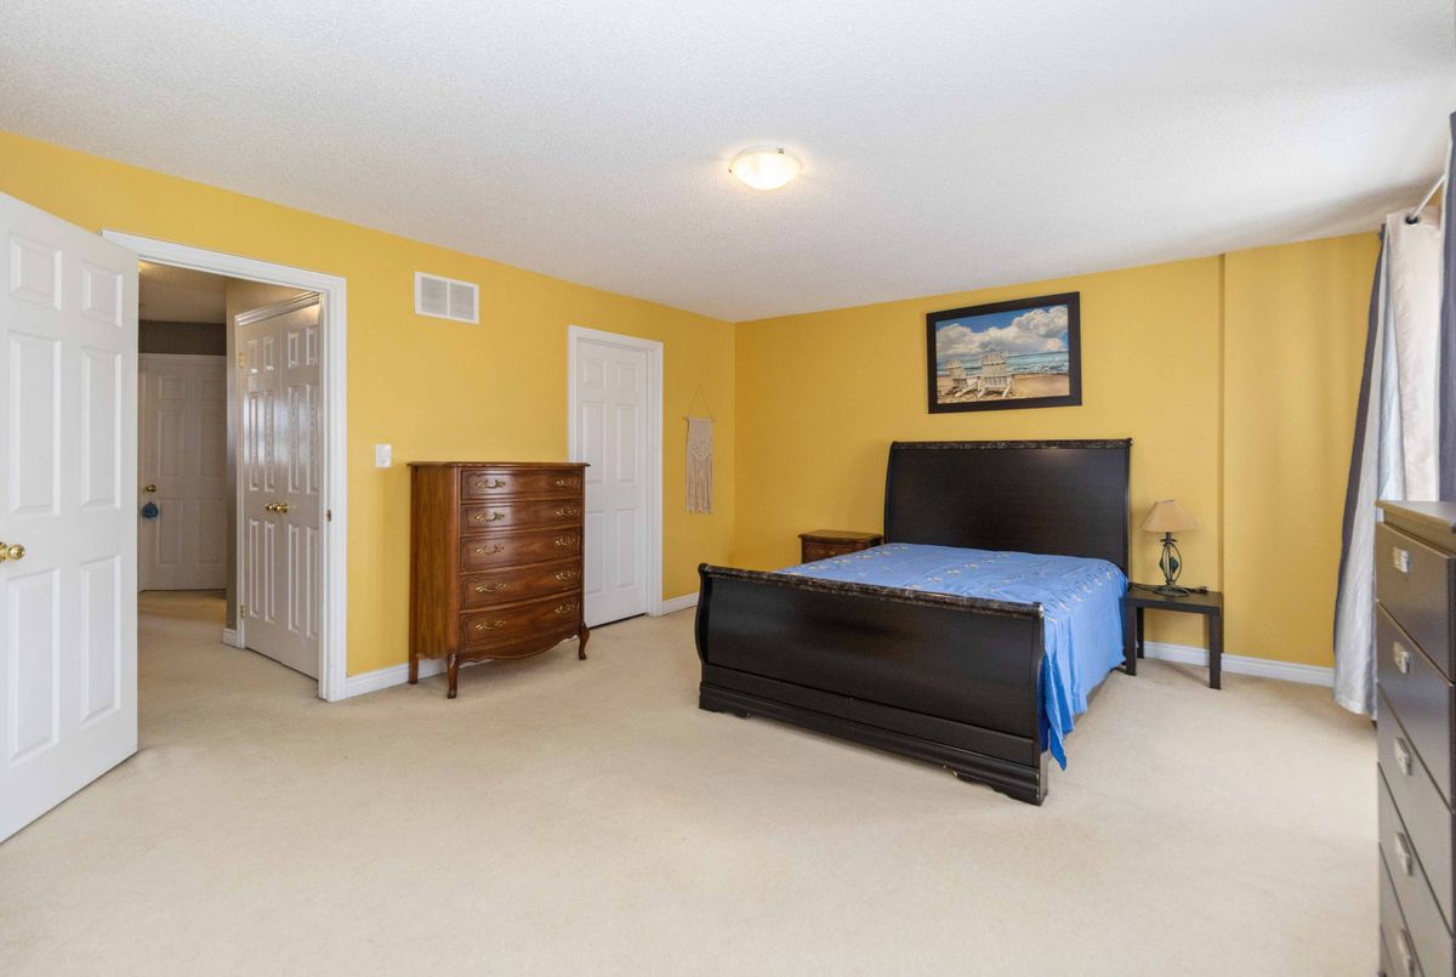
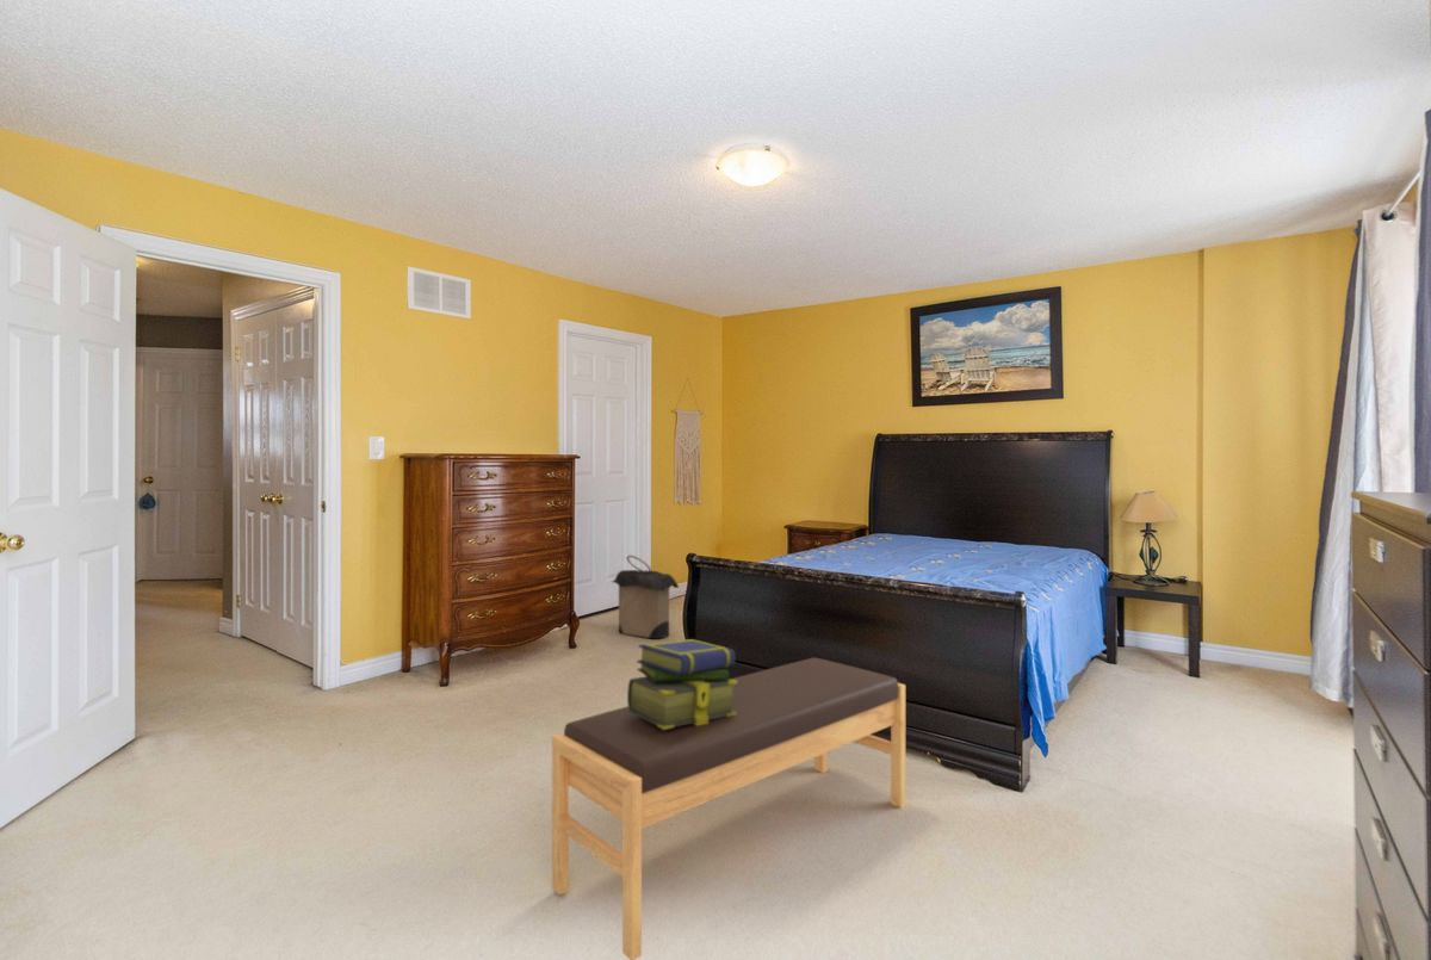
+ stack of books [626,638,737,730]
+ laundry hamper [611,555,680,639]
+ bench [551,656,906,960]
